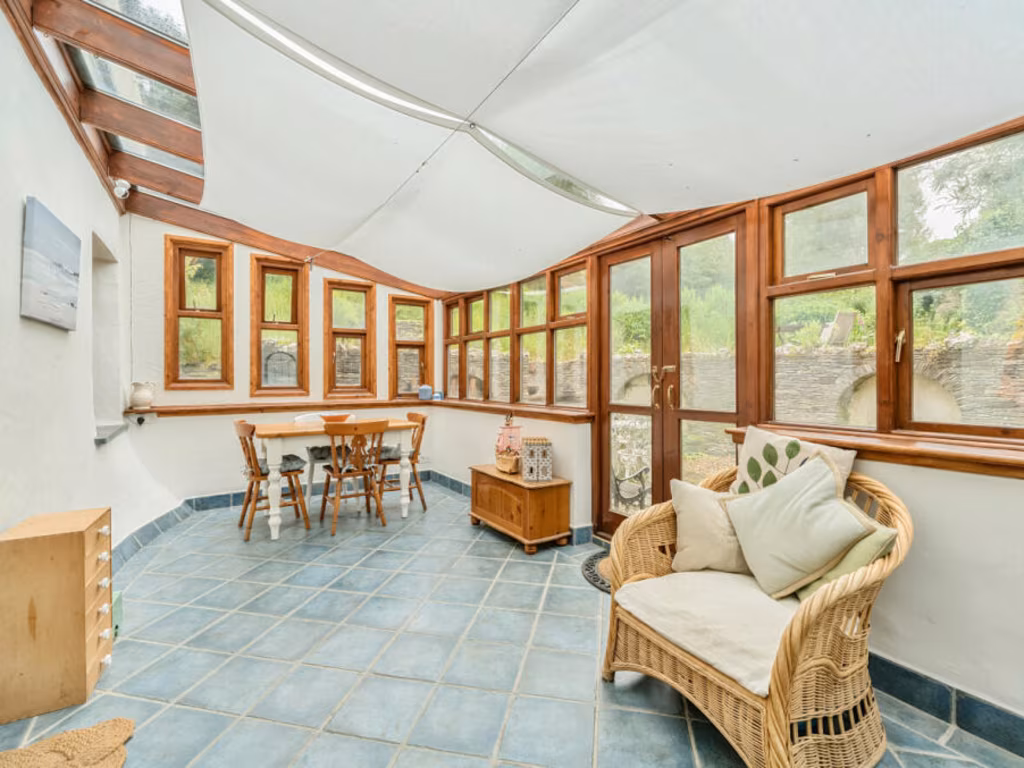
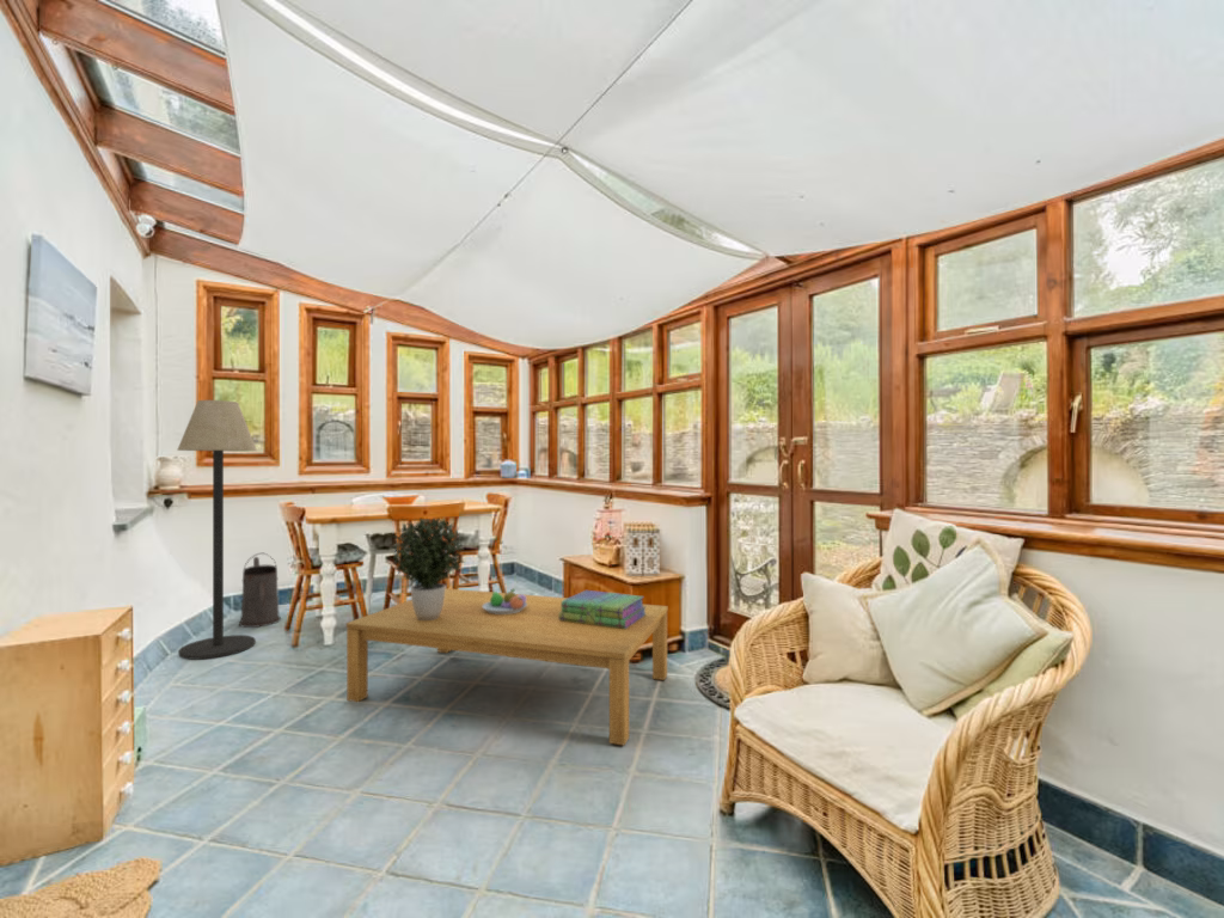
+ potted plant [390,516,466,620]
+ watering can [238,552,282,629]
+ fruit bowl [483,588,527,614]
+ stack of books [558,589,647,629]
+ coffee table [345,587,669,746]
+ floor lamp [176,399,258,661]
